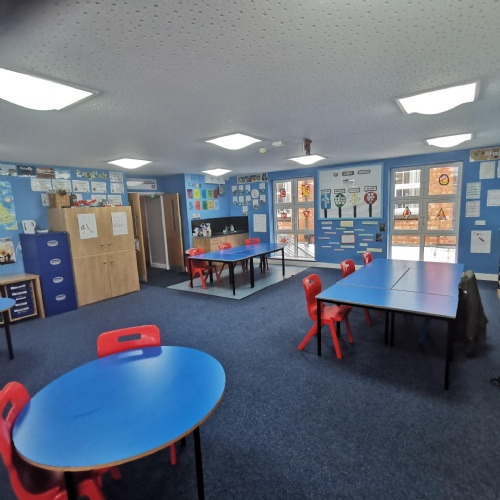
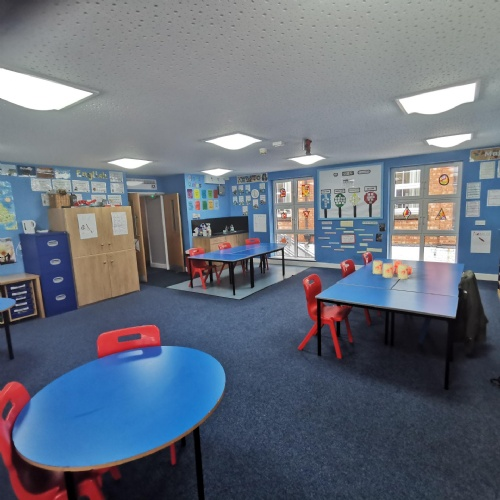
+ dice [372,259,413,280]
